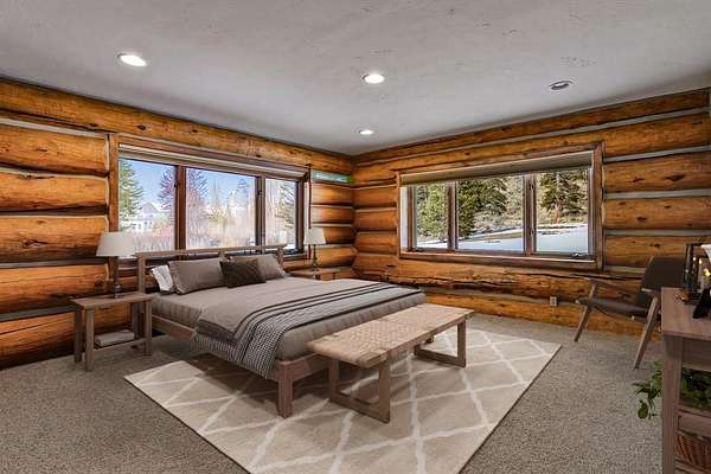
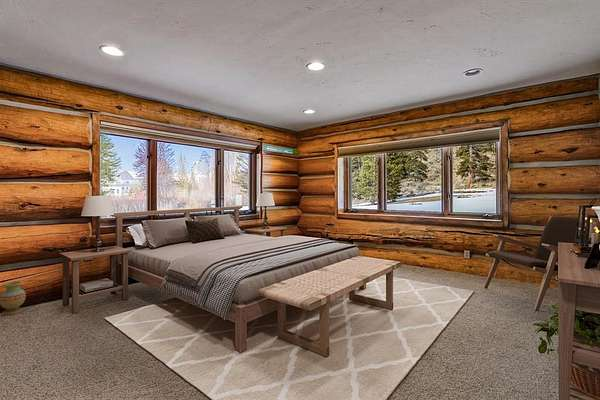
+ vase [0,280,27,316]
